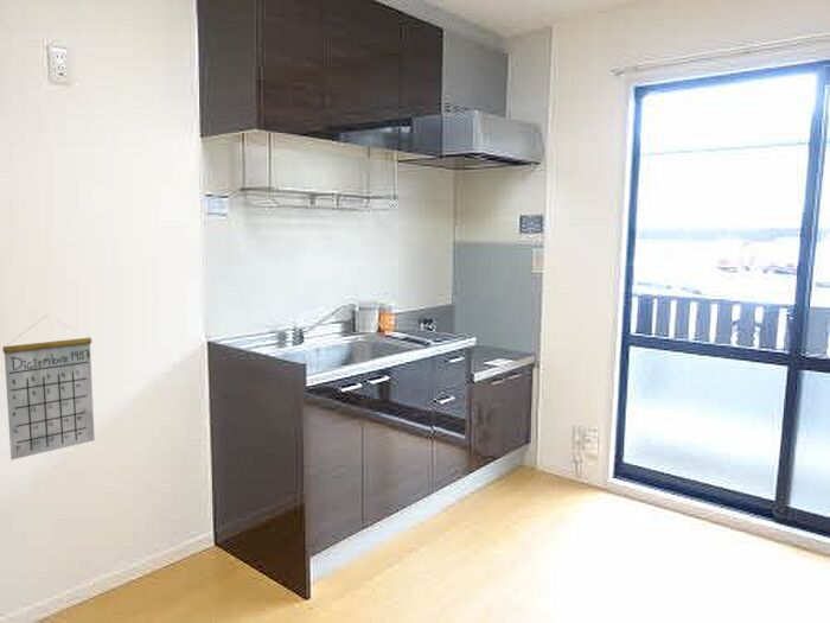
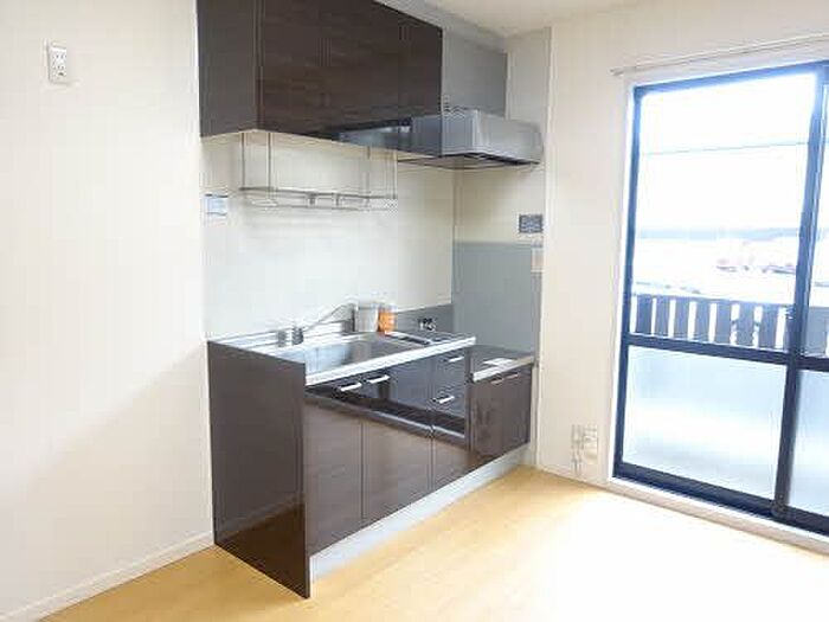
- calendar [1,314,96,462]
